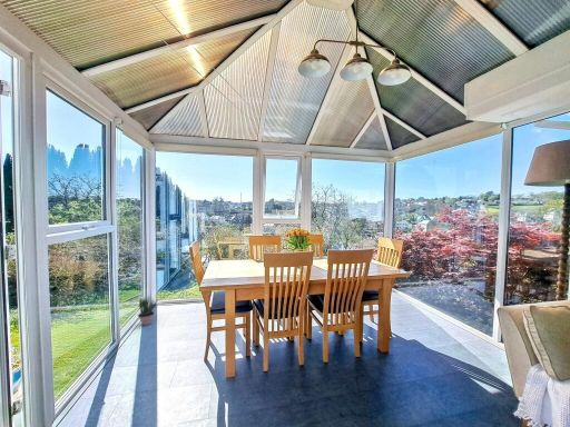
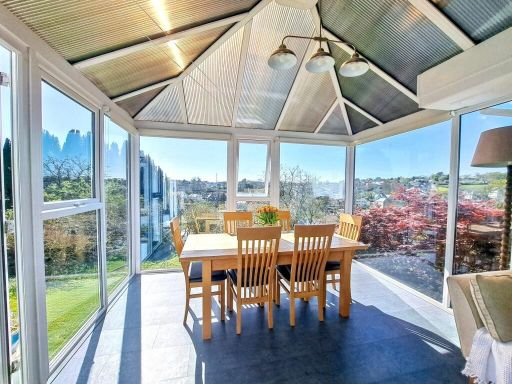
- potted plant [137,295,158,327]
